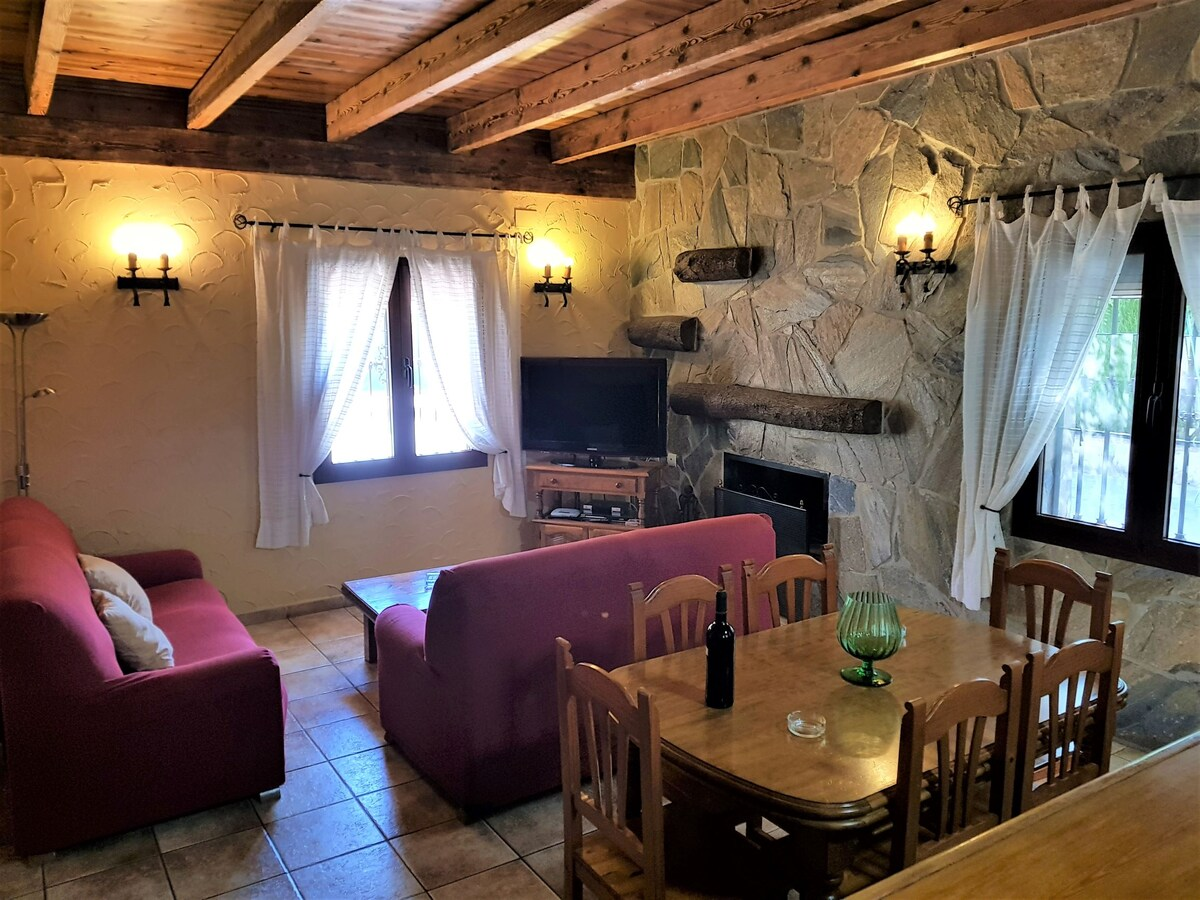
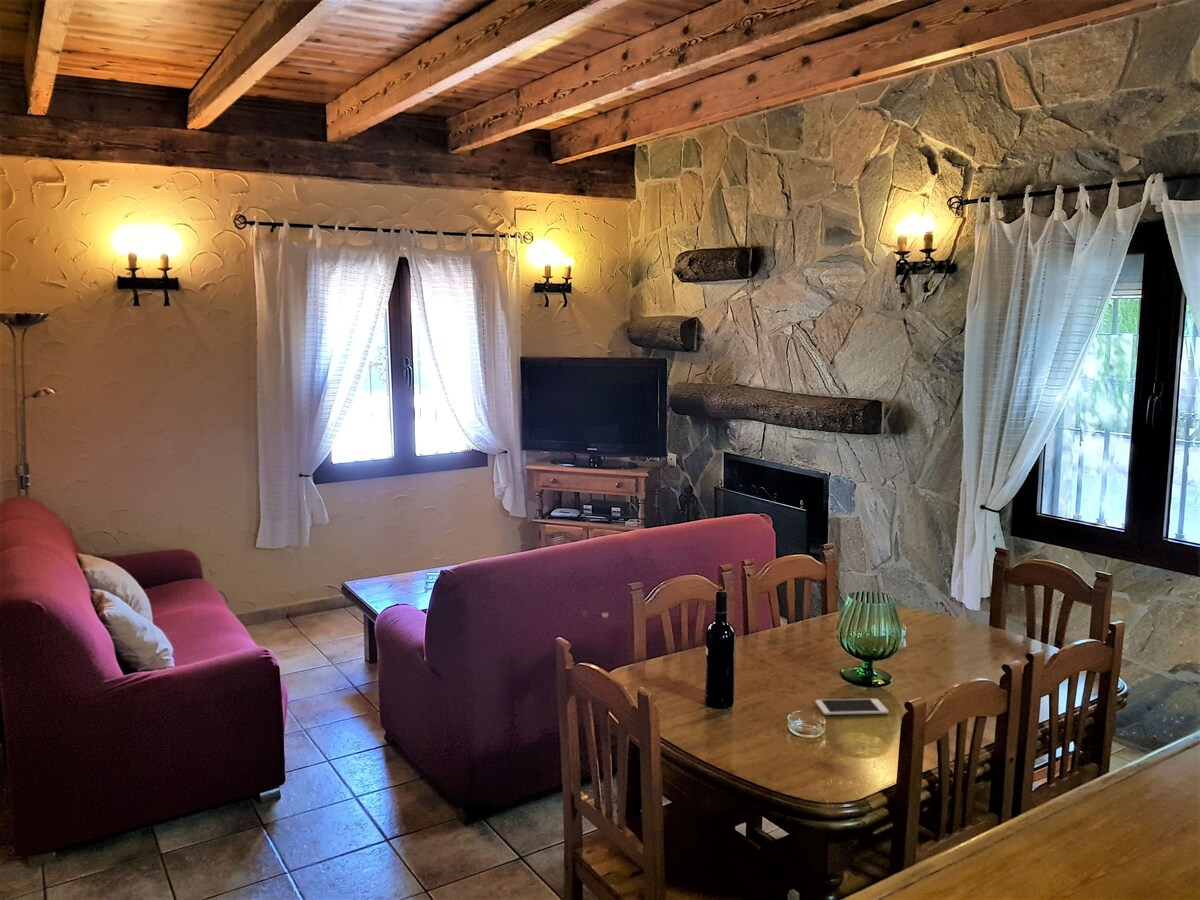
+ cell phone [814,698,890,716]
